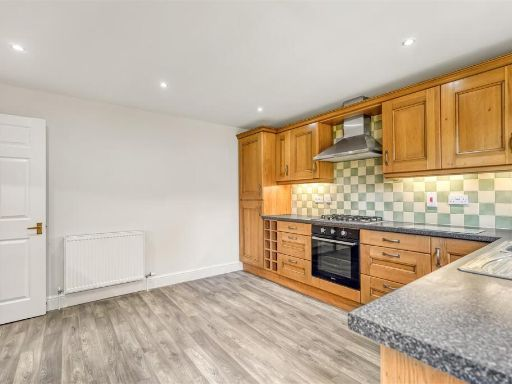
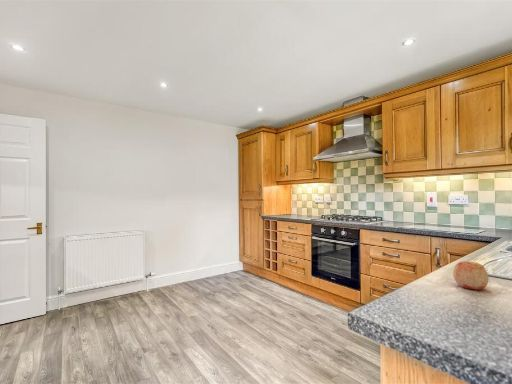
+ apple [452,260,489,290]
